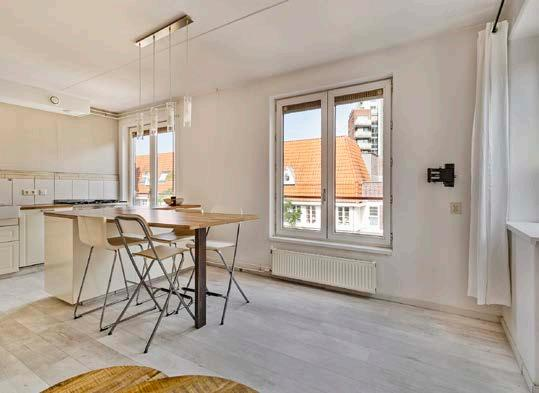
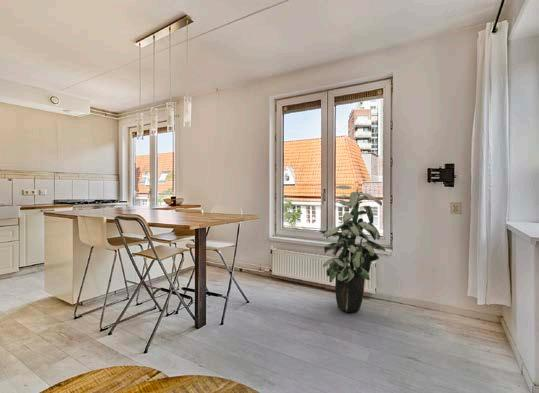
+ indoor plant [318,184,387,313]
